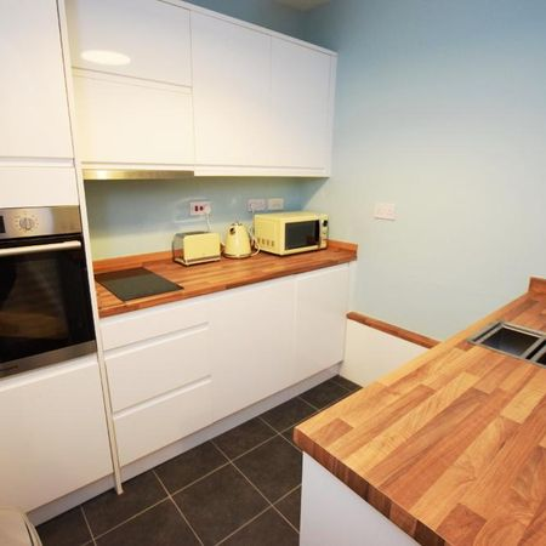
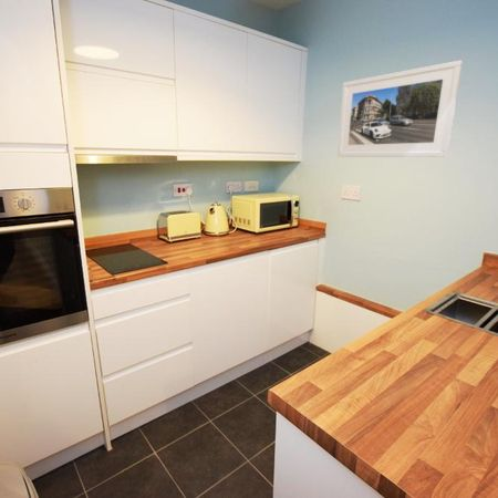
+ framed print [336,59,464,158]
